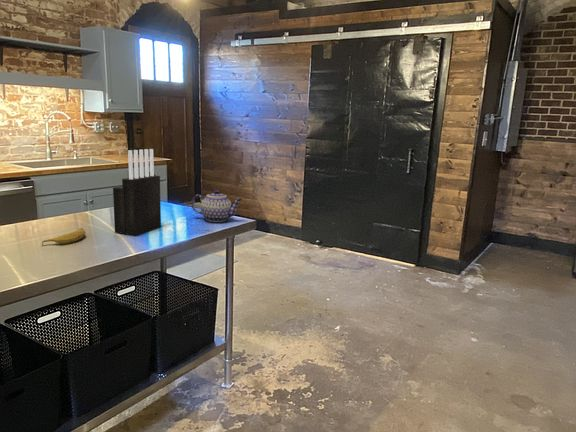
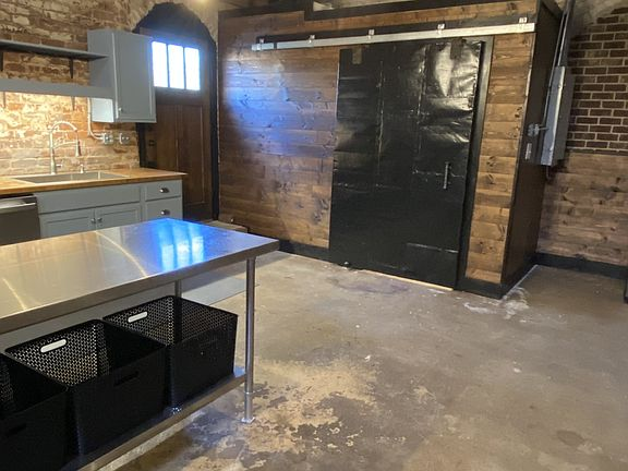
- knife block [112,148,162,236]
- teapot [190,189,243,223]
- fruit [41,227,87,246]
